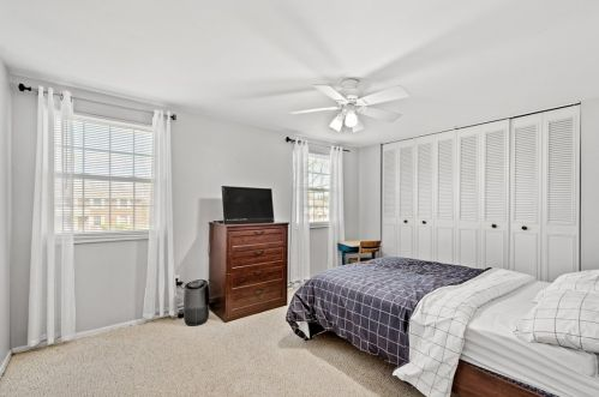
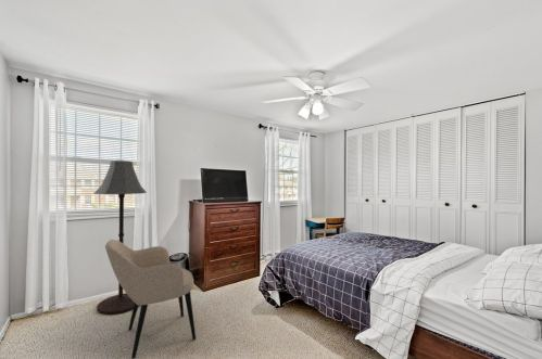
+ armchair [104,239,197,359]
+ floor lamp [92,159,148,316]
